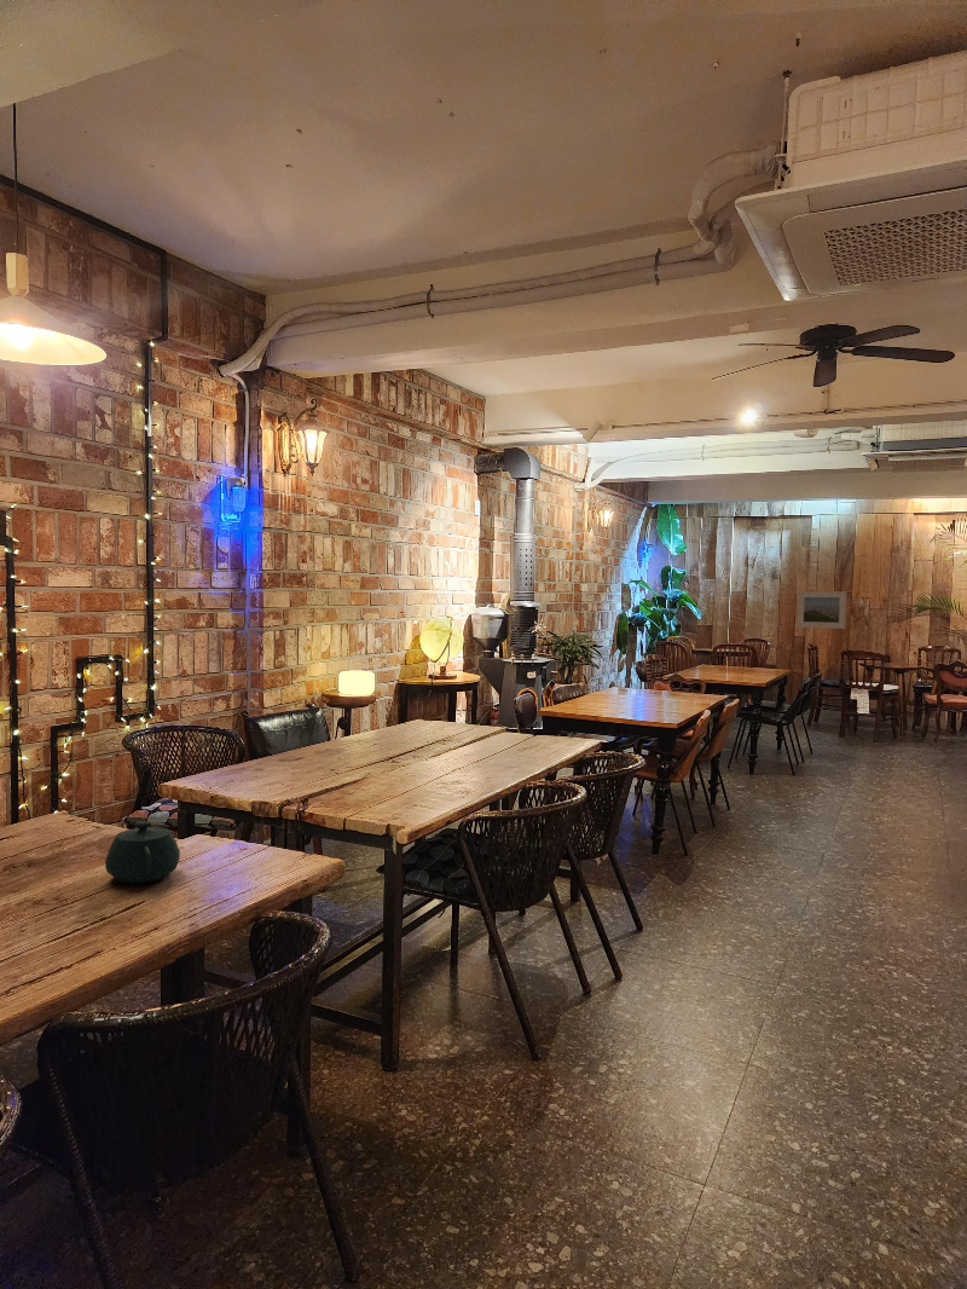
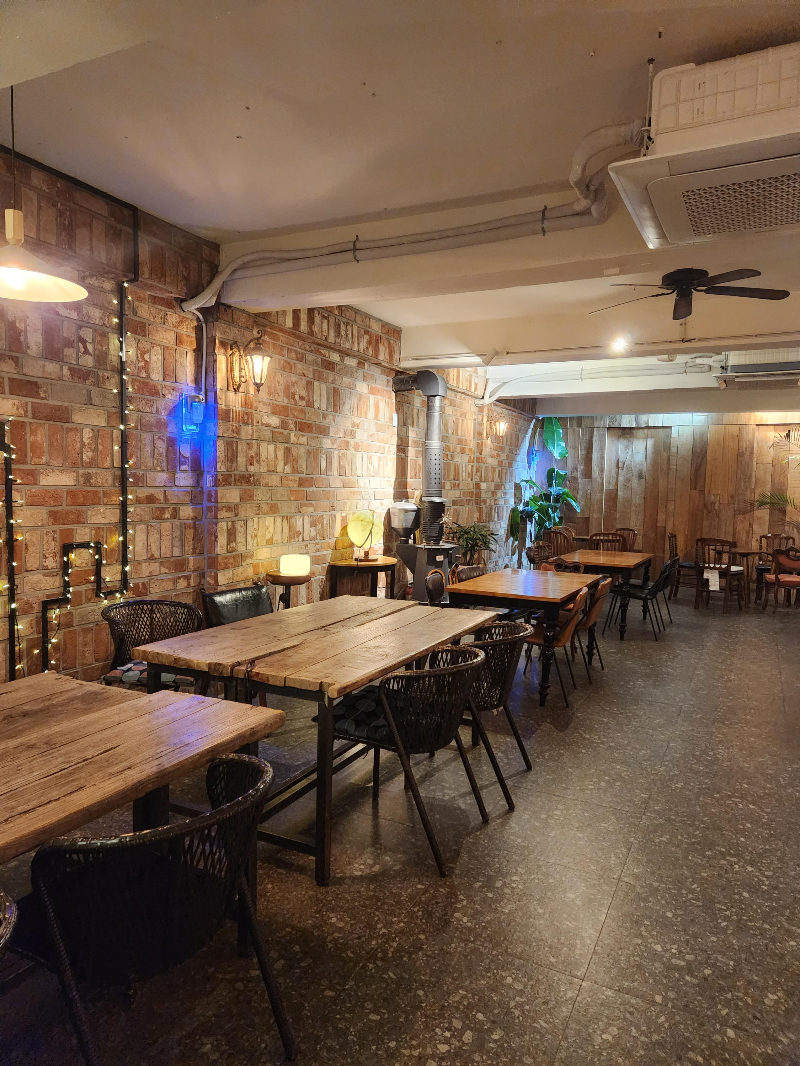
- teapot [104,819,181,885]
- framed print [795,590,847,630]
